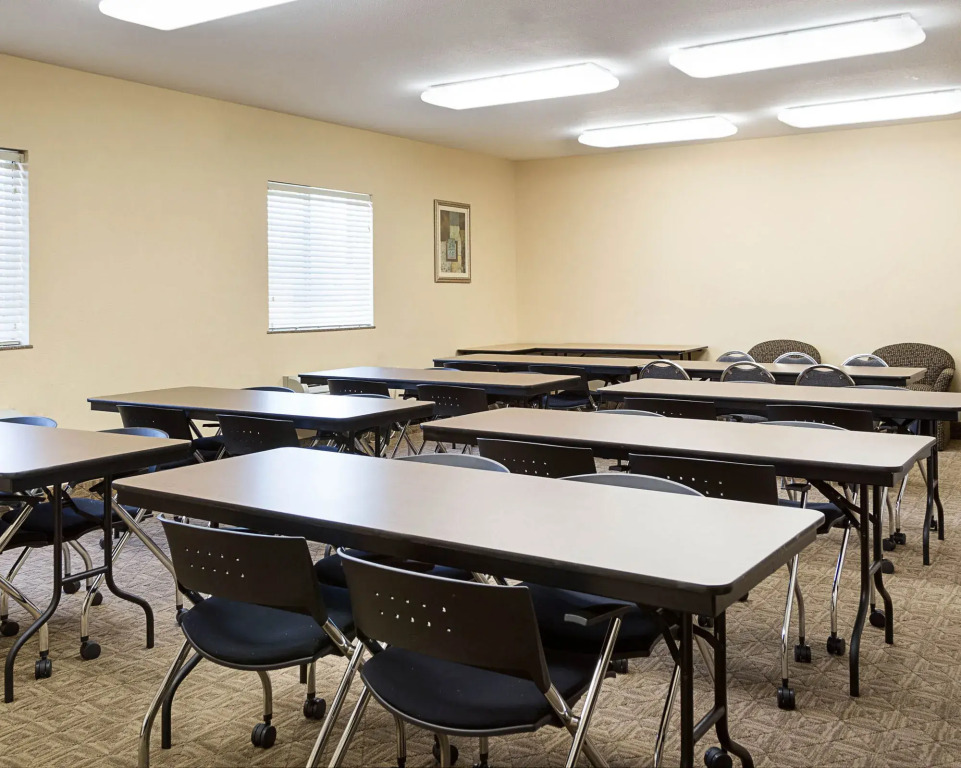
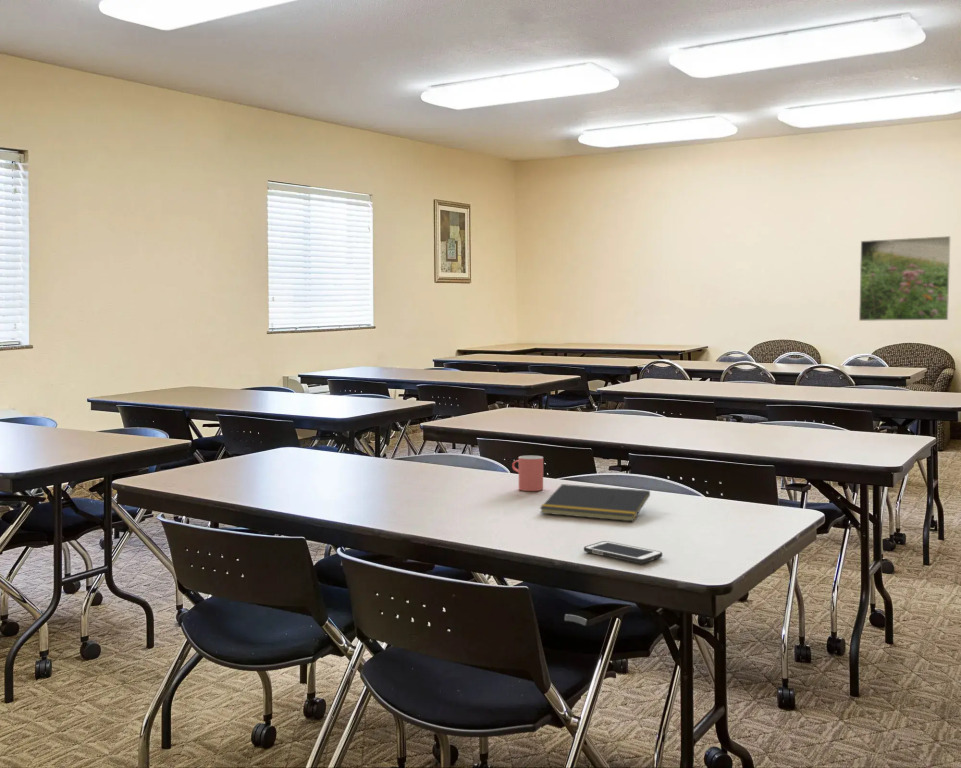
+ cell phone [583,540,663,564]
+ notepad [539,483,651,522]
+ cup [511,455,544,492]
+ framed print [858,235,951,322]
